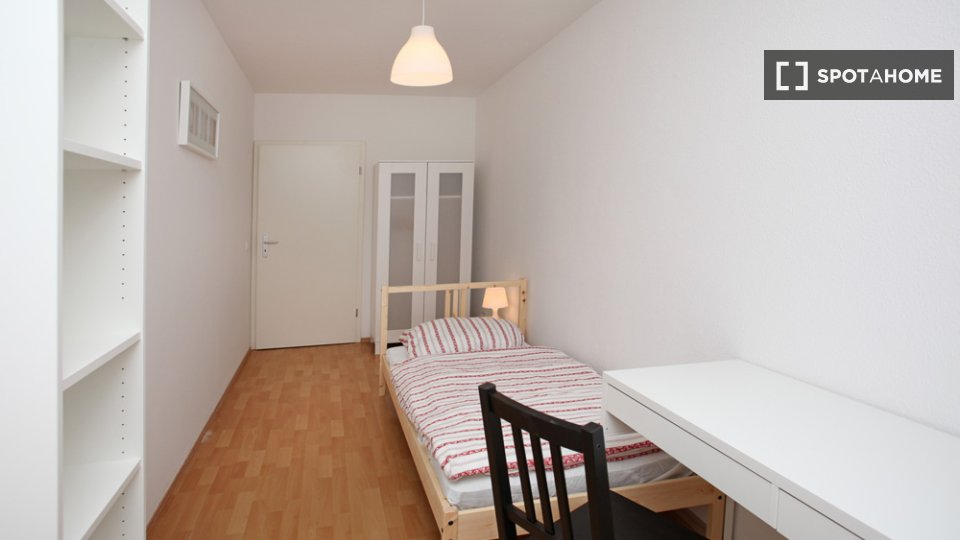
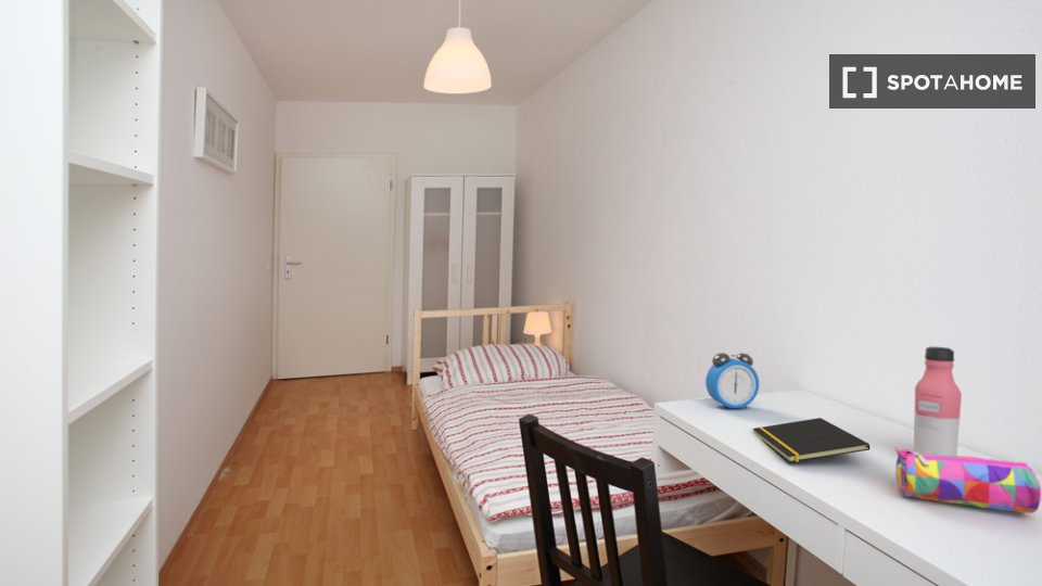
+ pencil case [893,446,1042,514]
+ notepad [752,417,872,463]
+ alarm clock [704,352,760,410]
+ water bottle [912,346,963,456]
